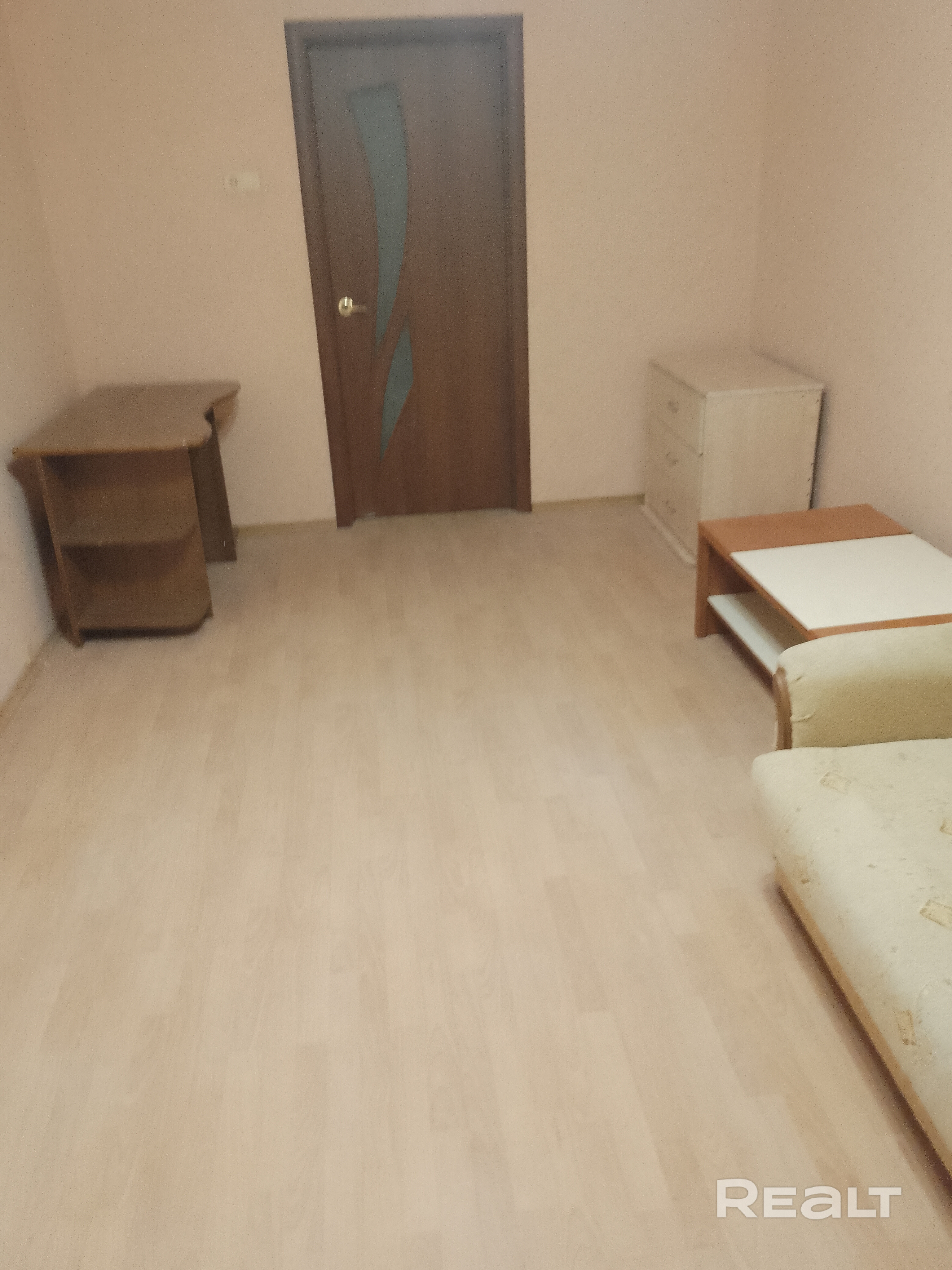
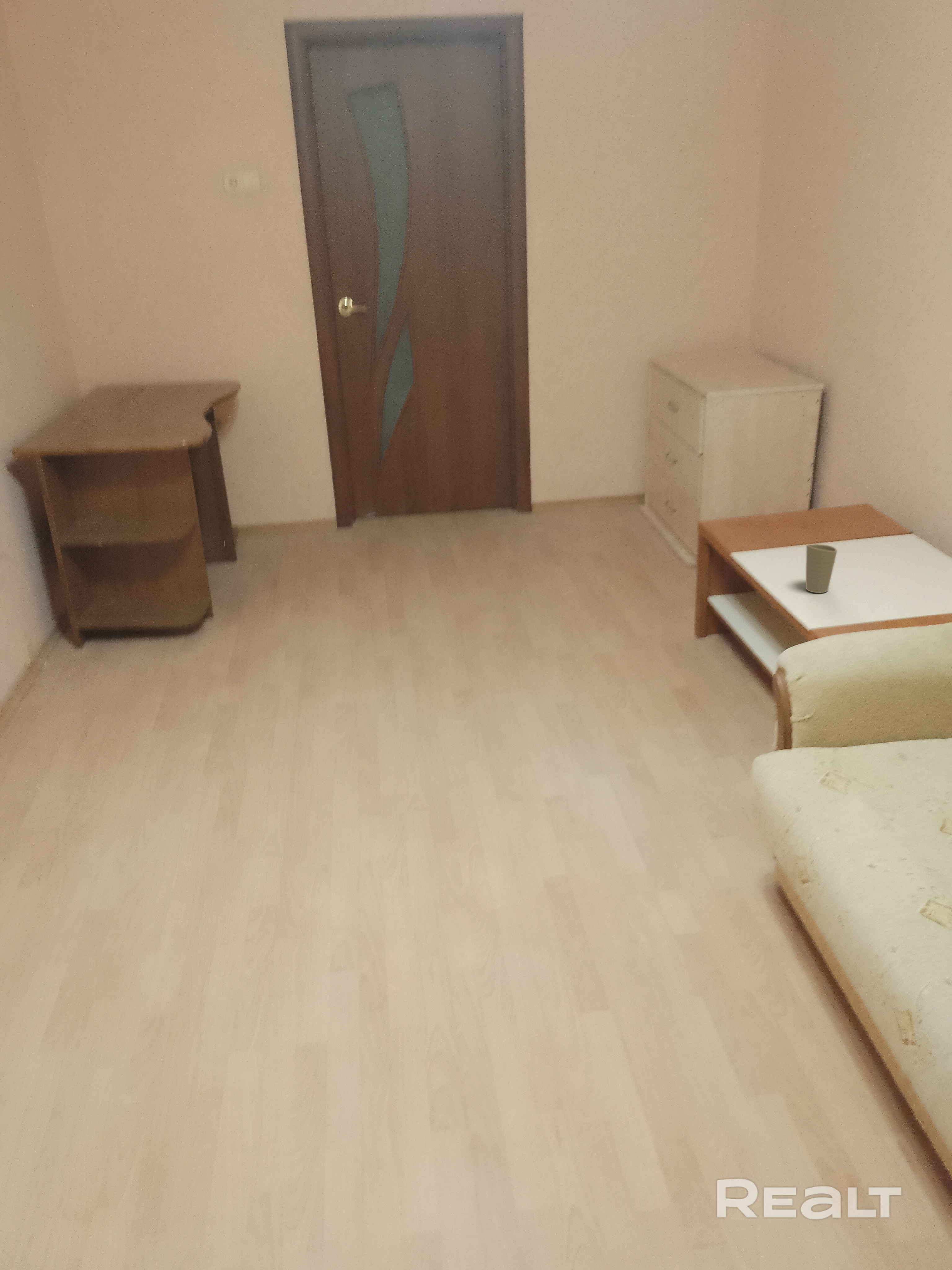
+ cup [805,544,838,593]
